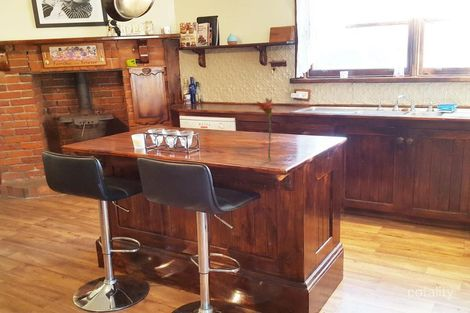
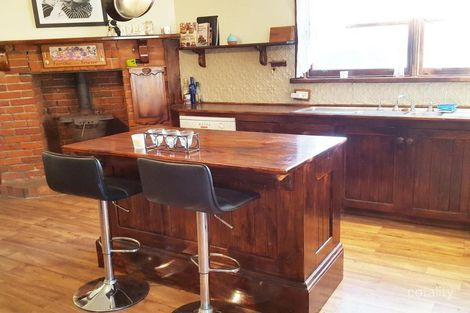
- flower [256,97,277,161]
